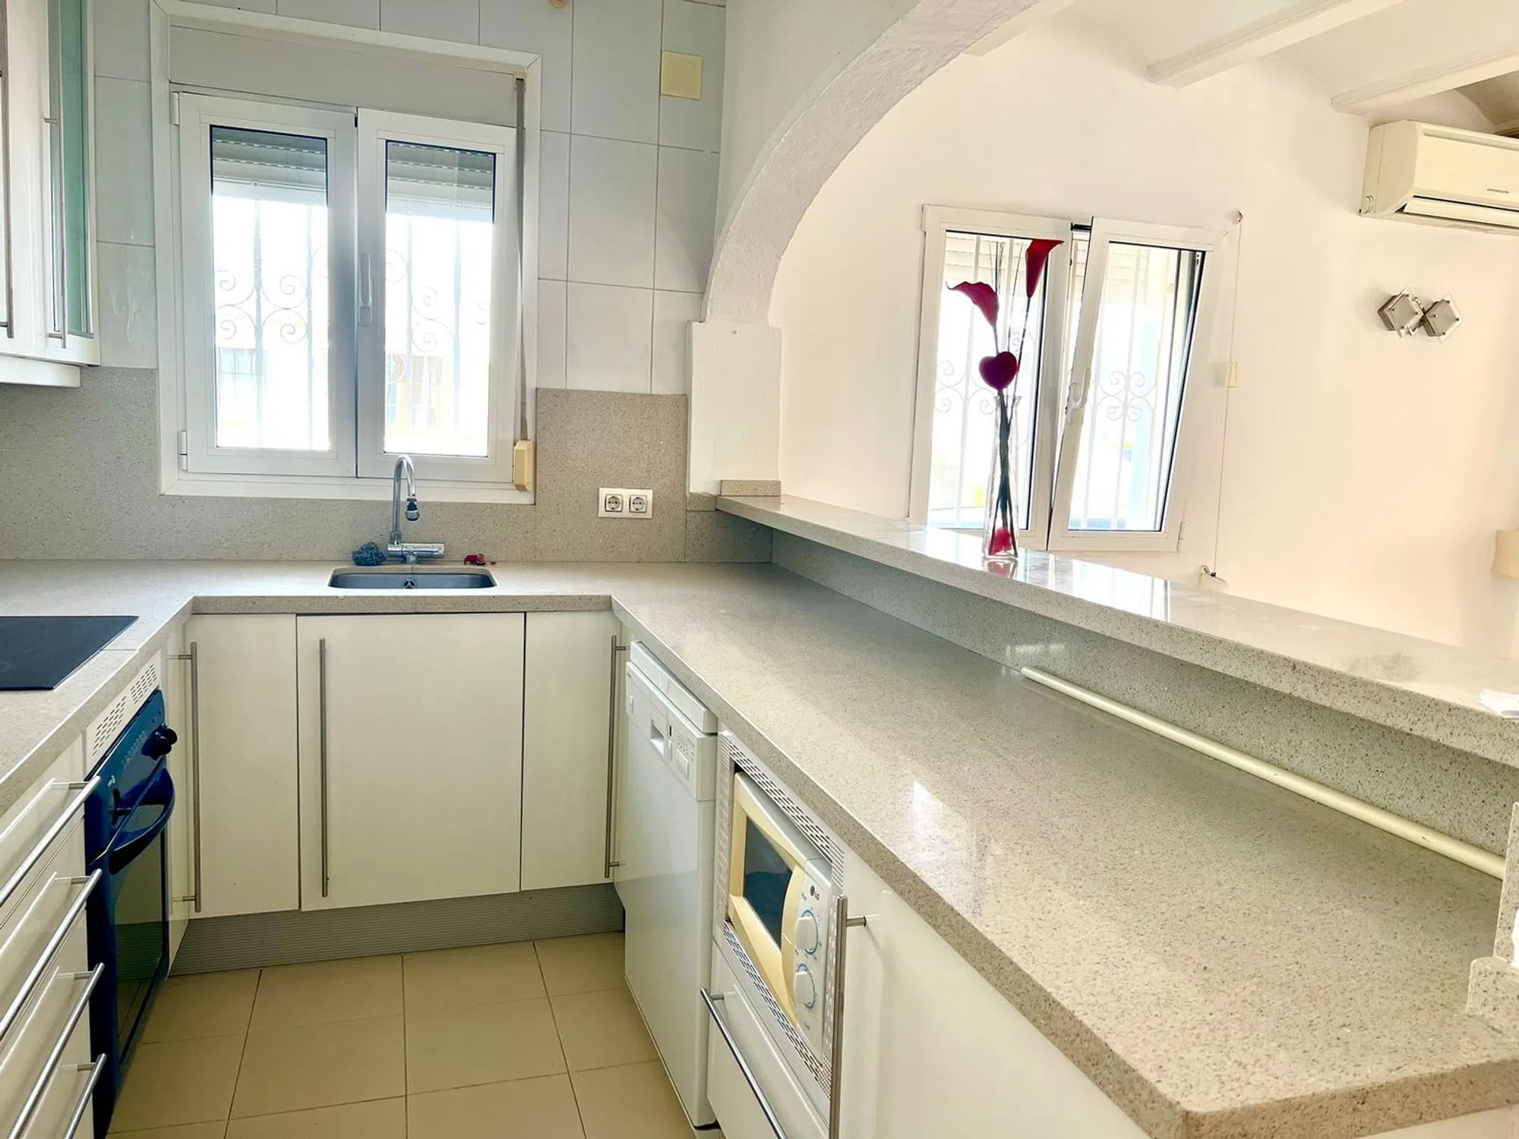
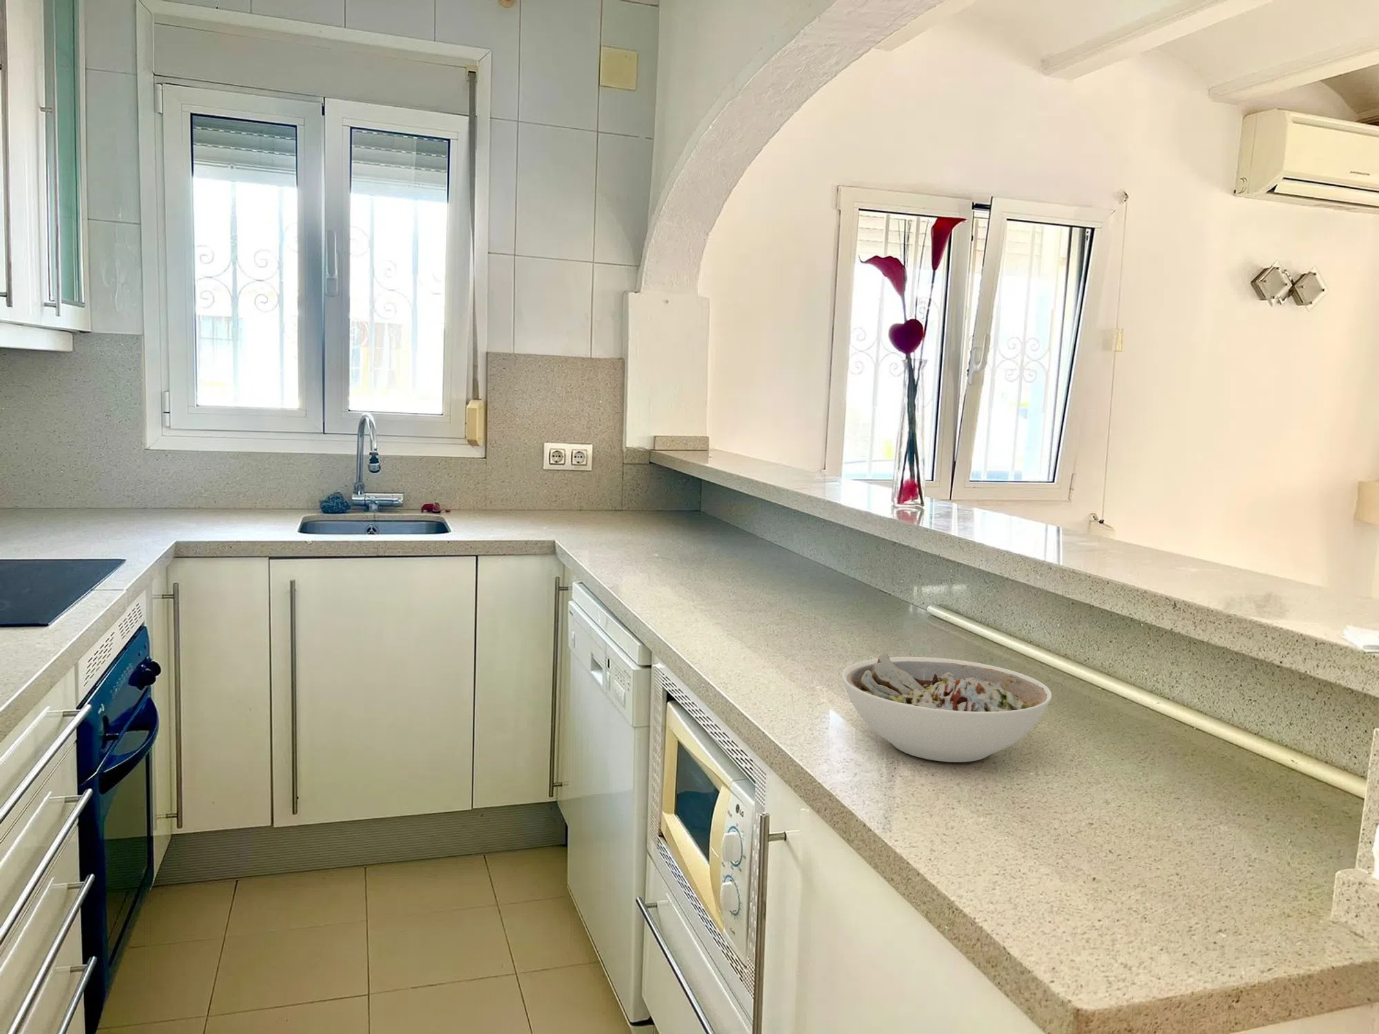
+ bowl [842,653,1052,764]
